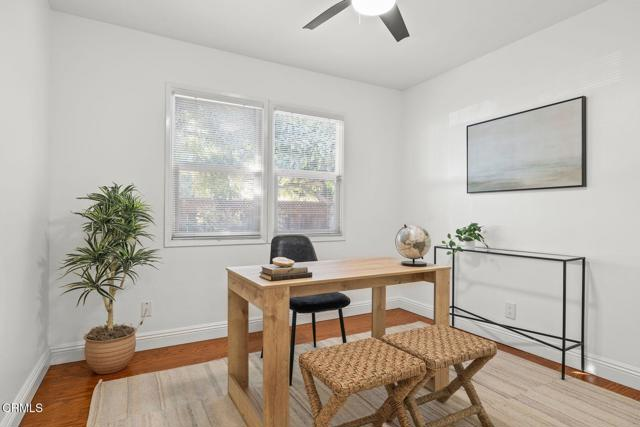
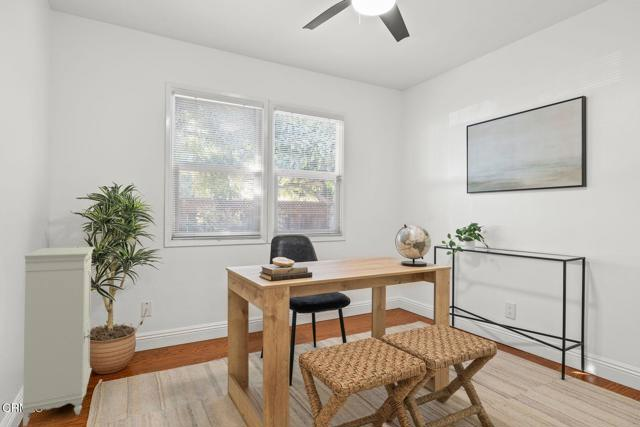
+ storage cabinet [21,246,96,427]
